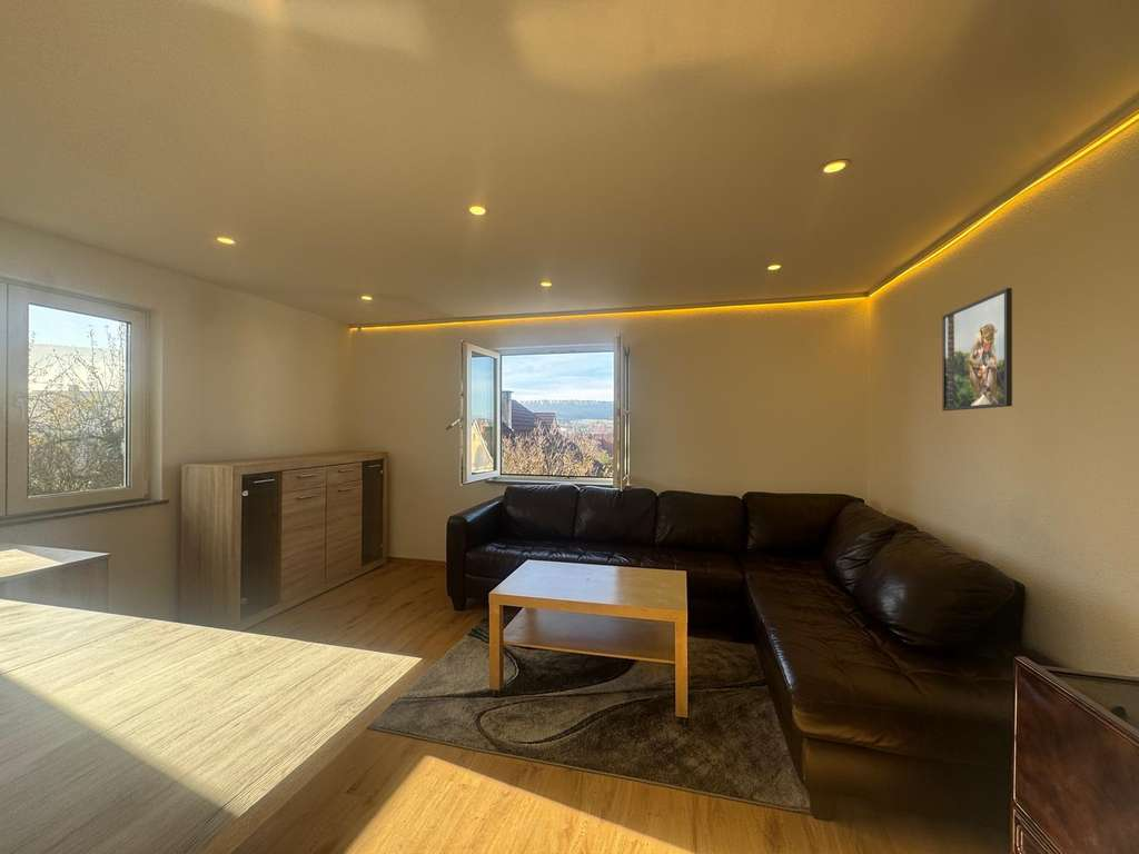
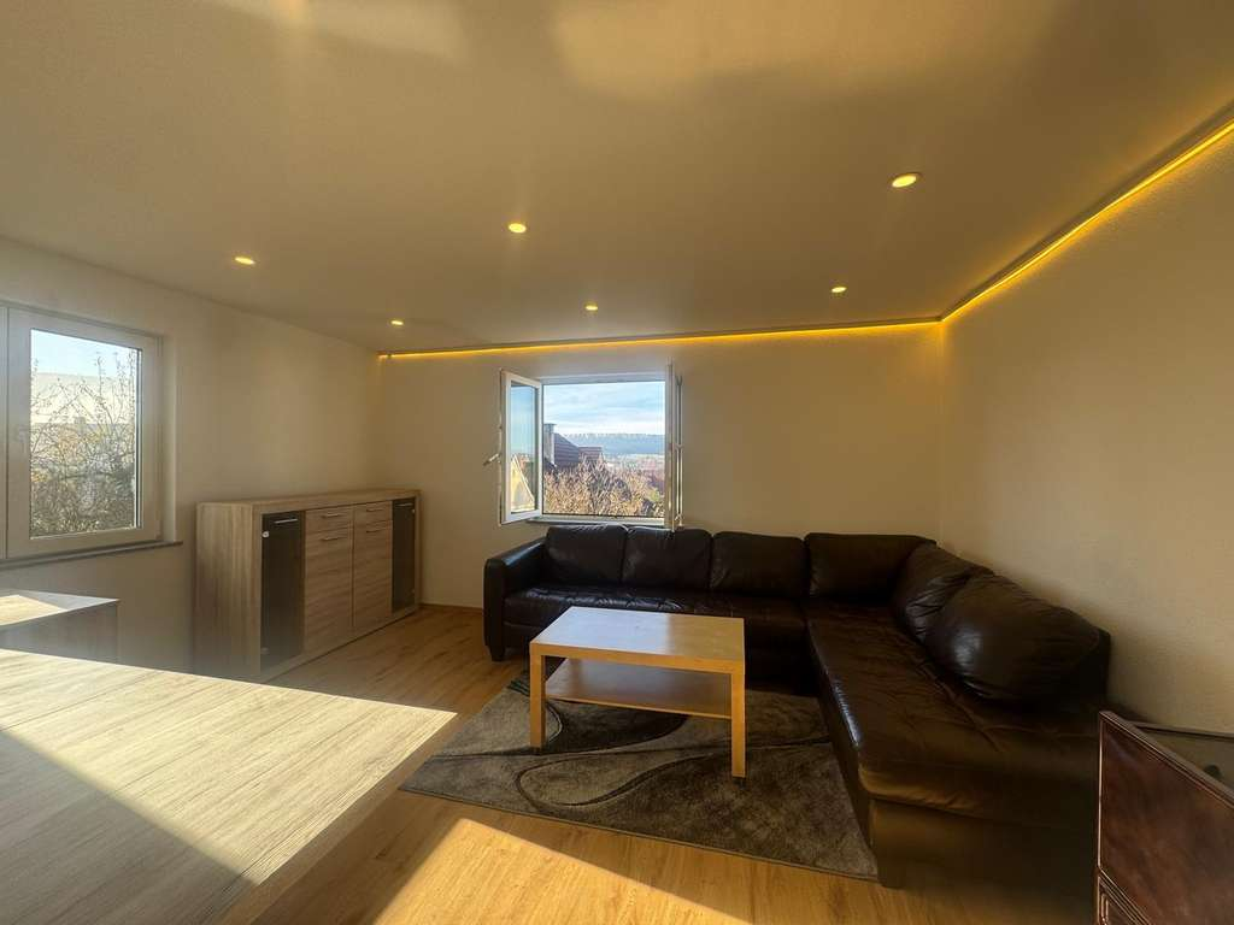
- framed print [941,287,1013,411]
